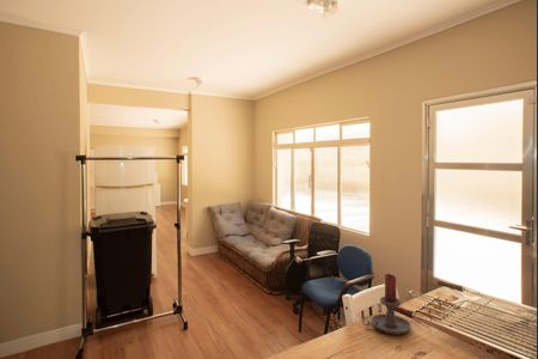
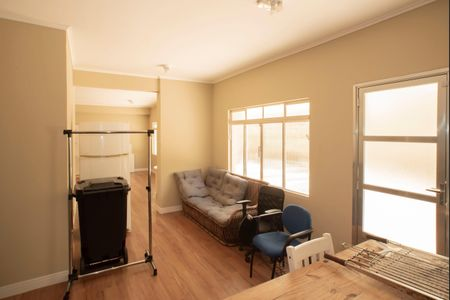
- candle holder [361,273,412,335]
